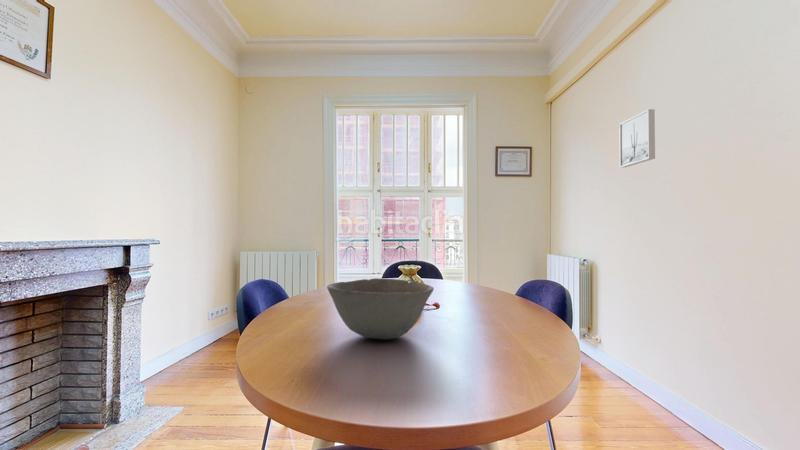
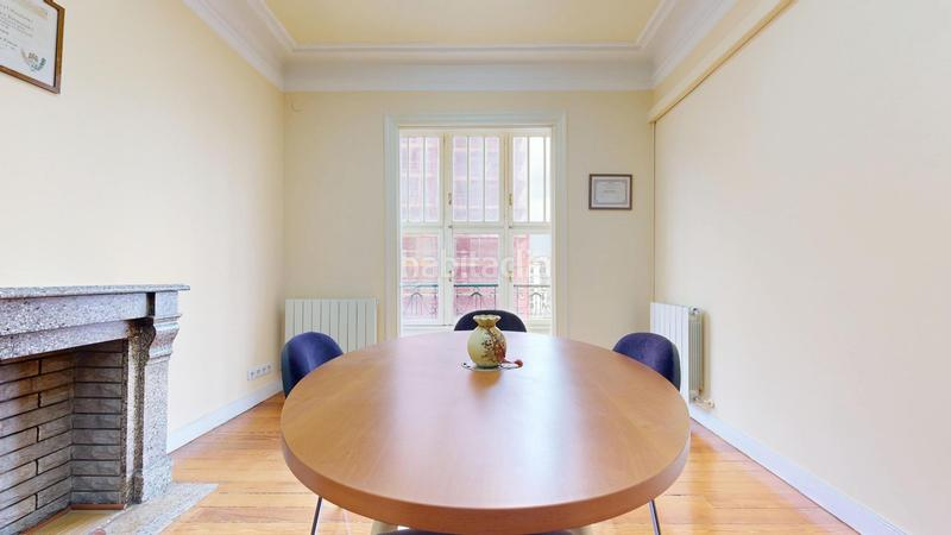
- wall art [618,108,656,168]
- bowl [326,277,435,340]
